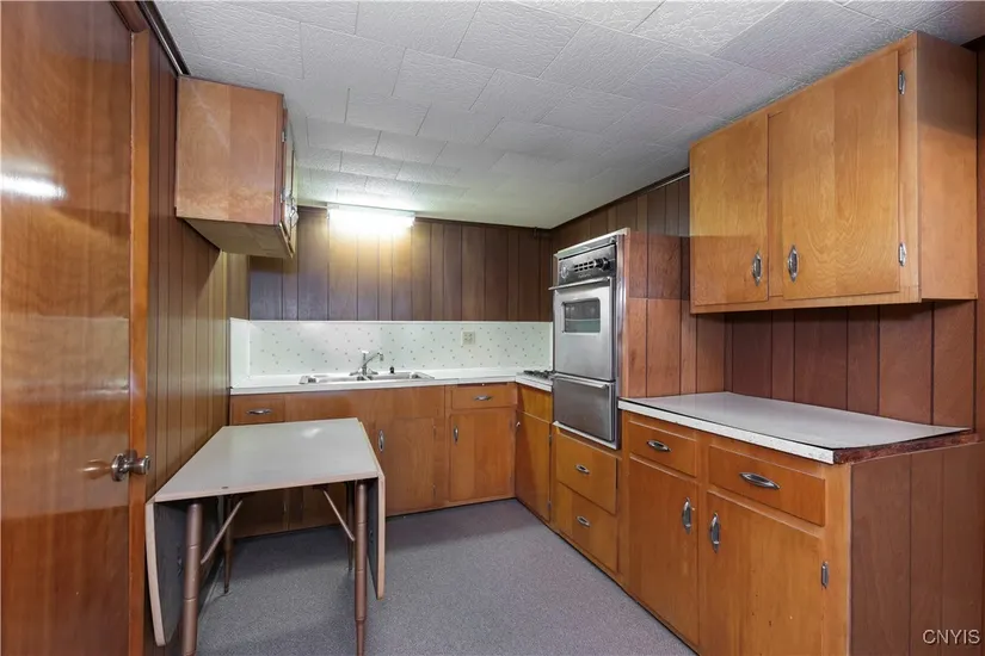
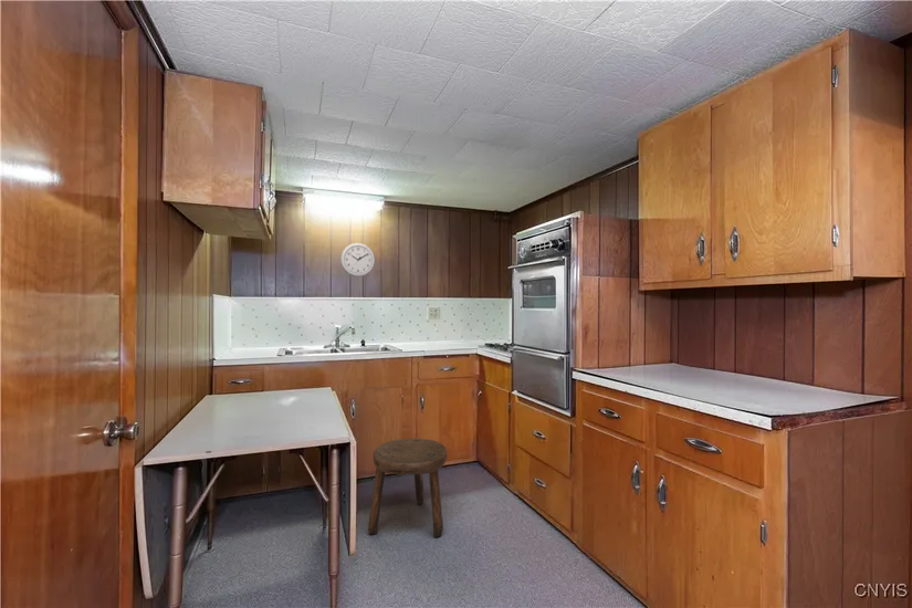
+ wall clock [339,242,376,277]
+ stool [367,438,449,538]
